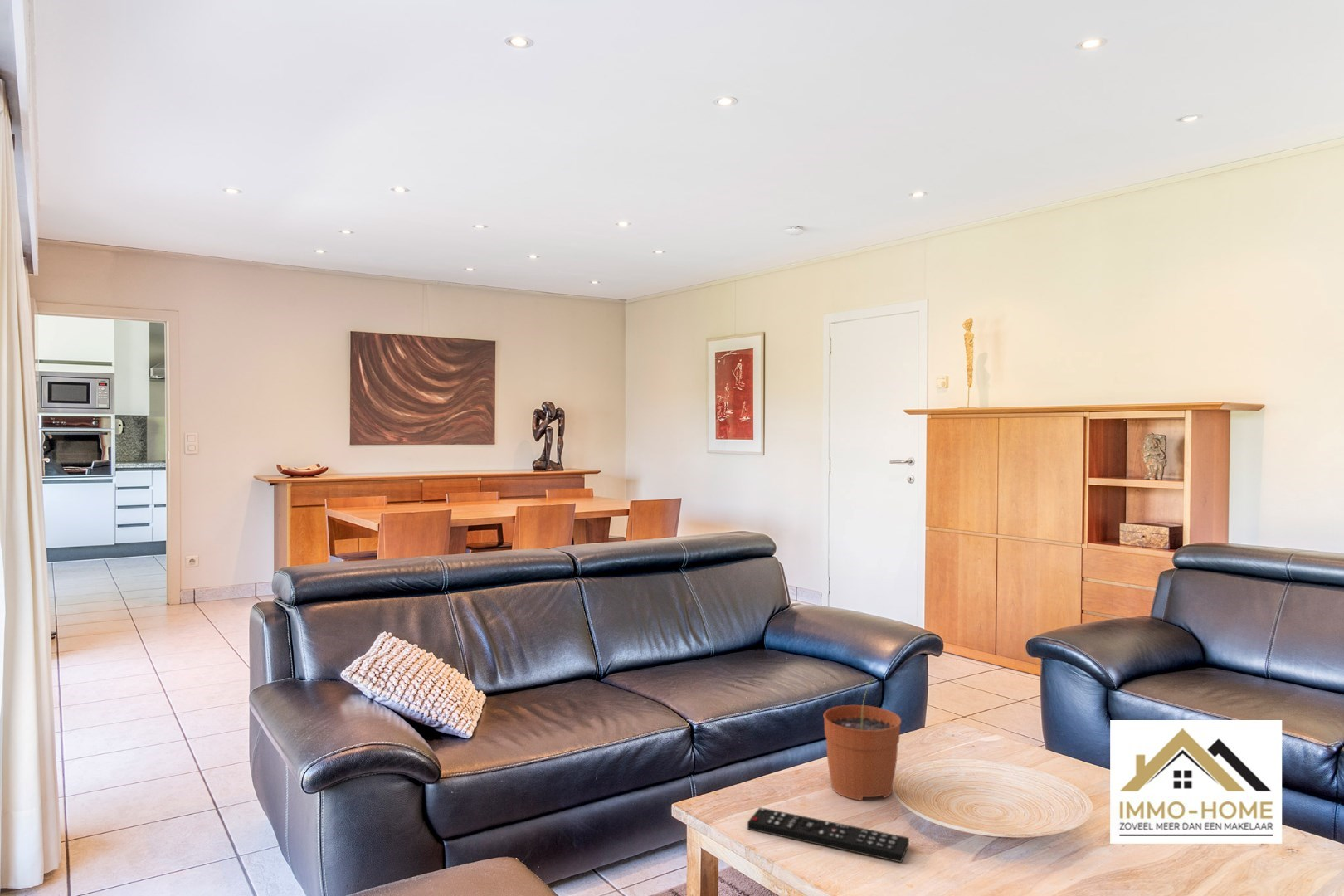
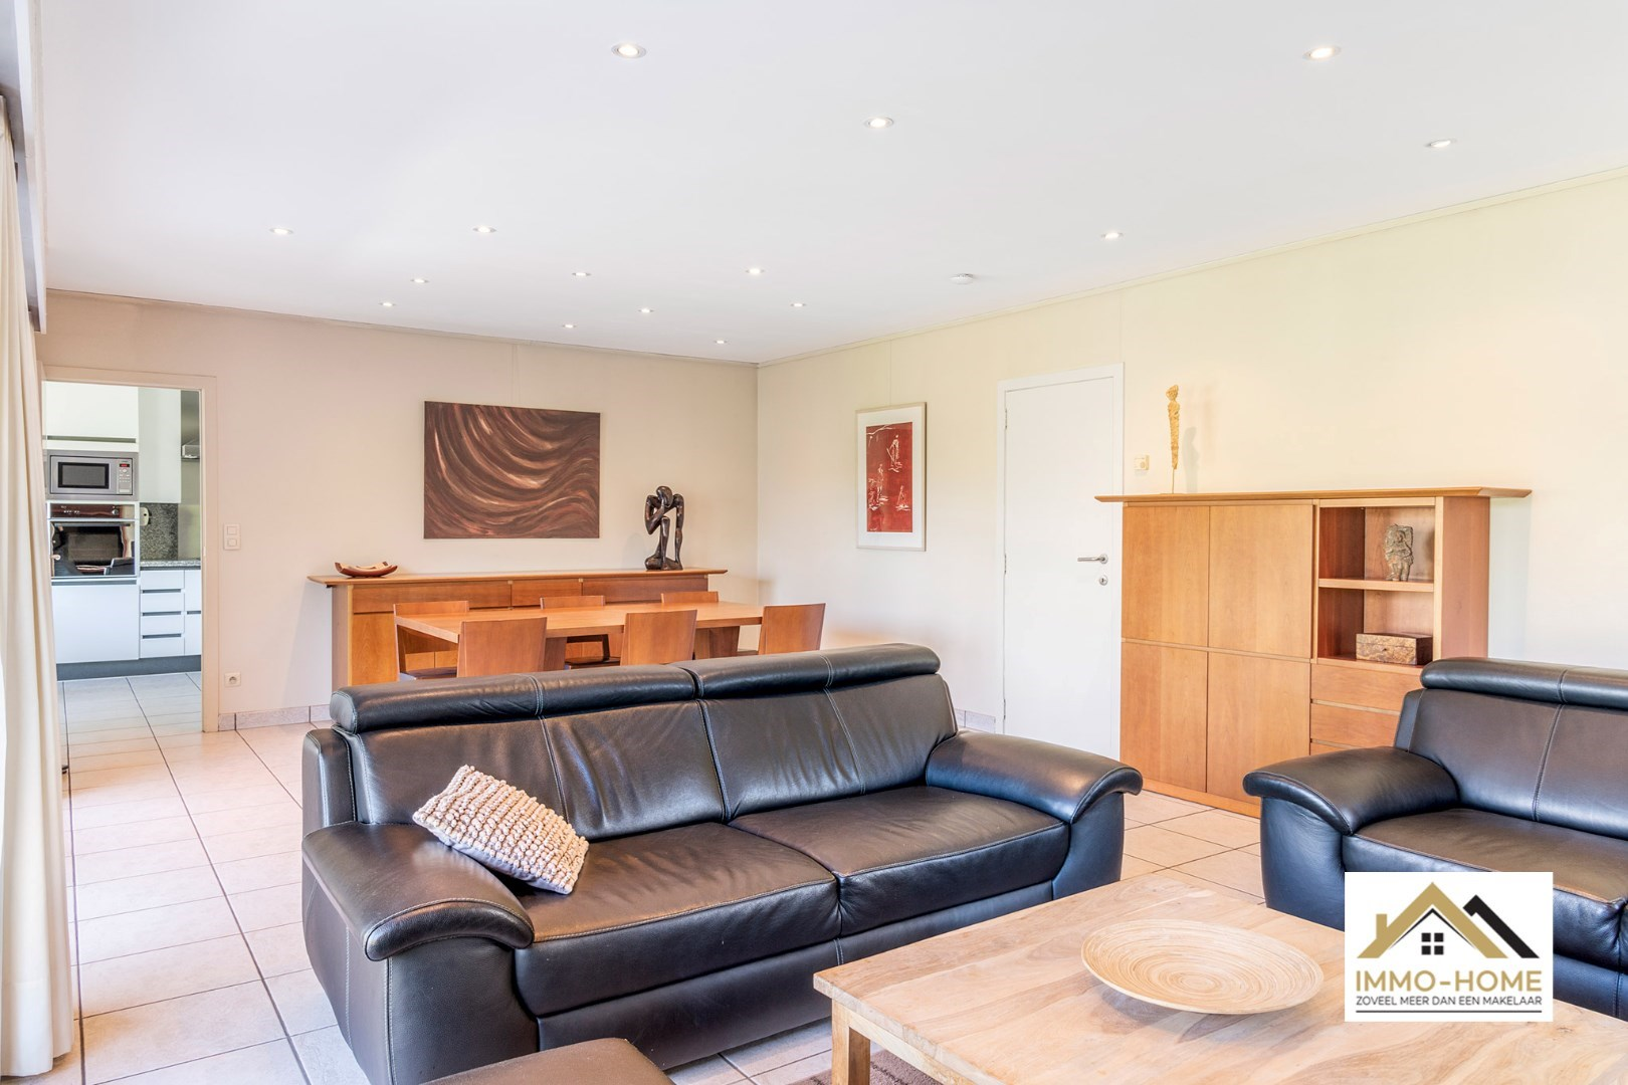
- remote control [747,806,910,864]
- plant pot [822,677,902,801]
